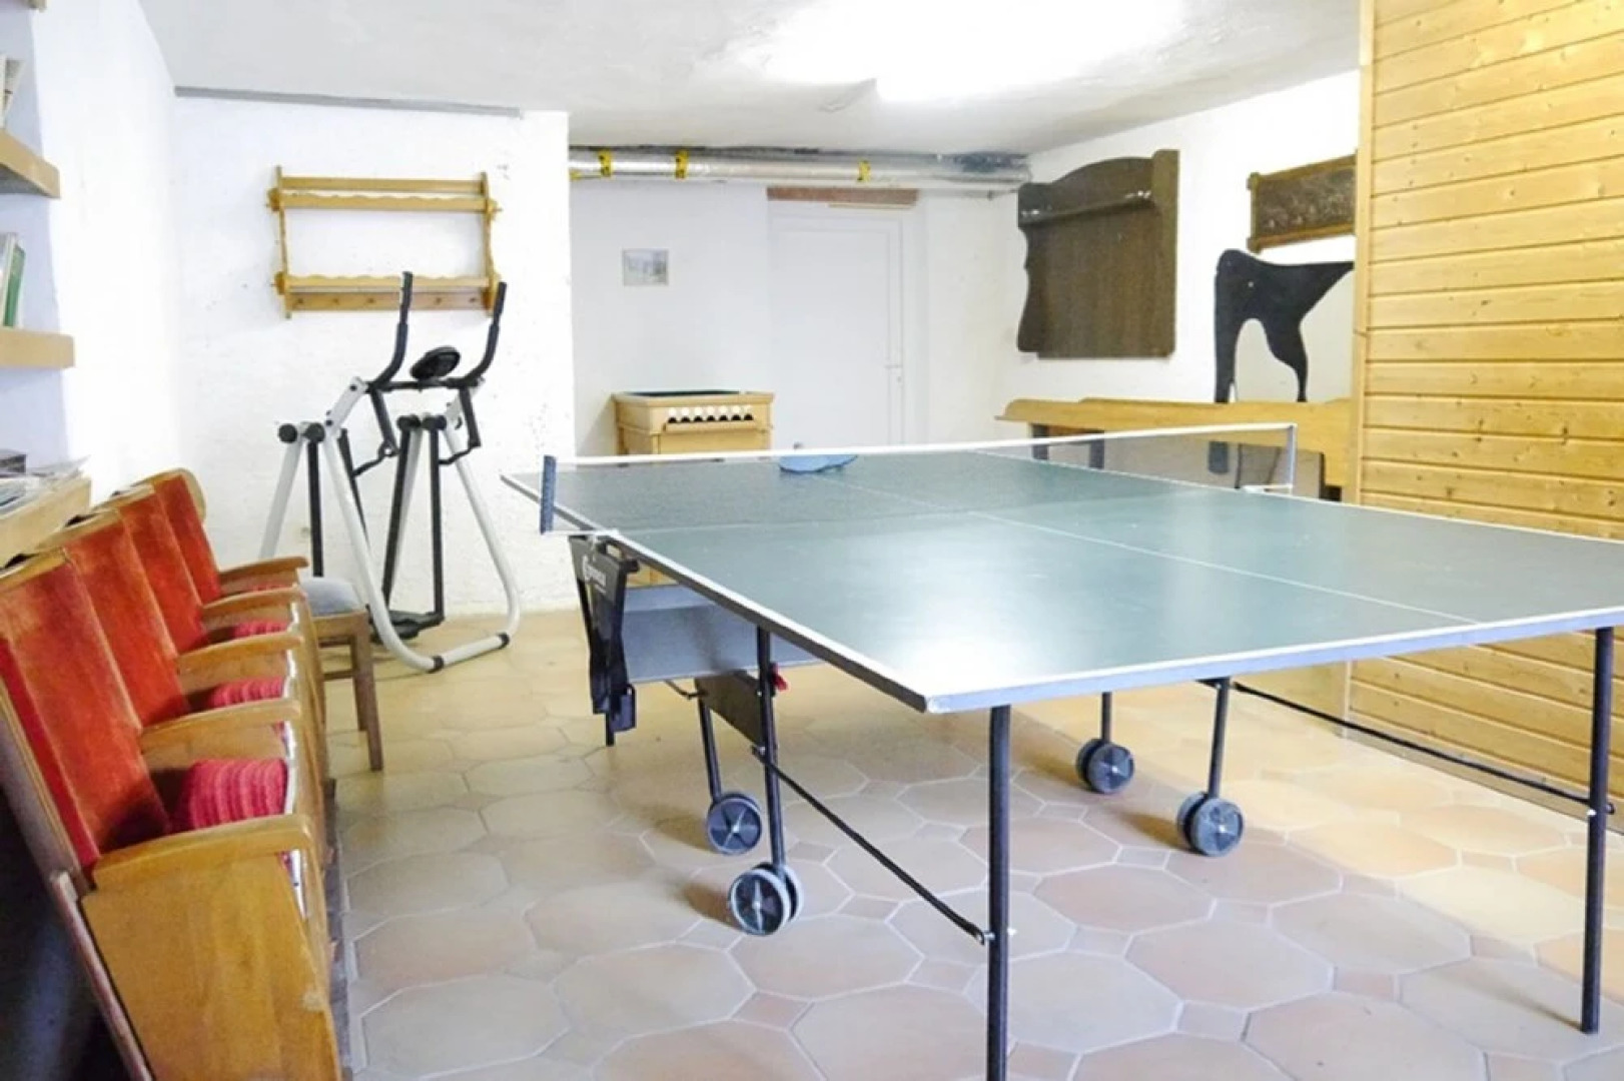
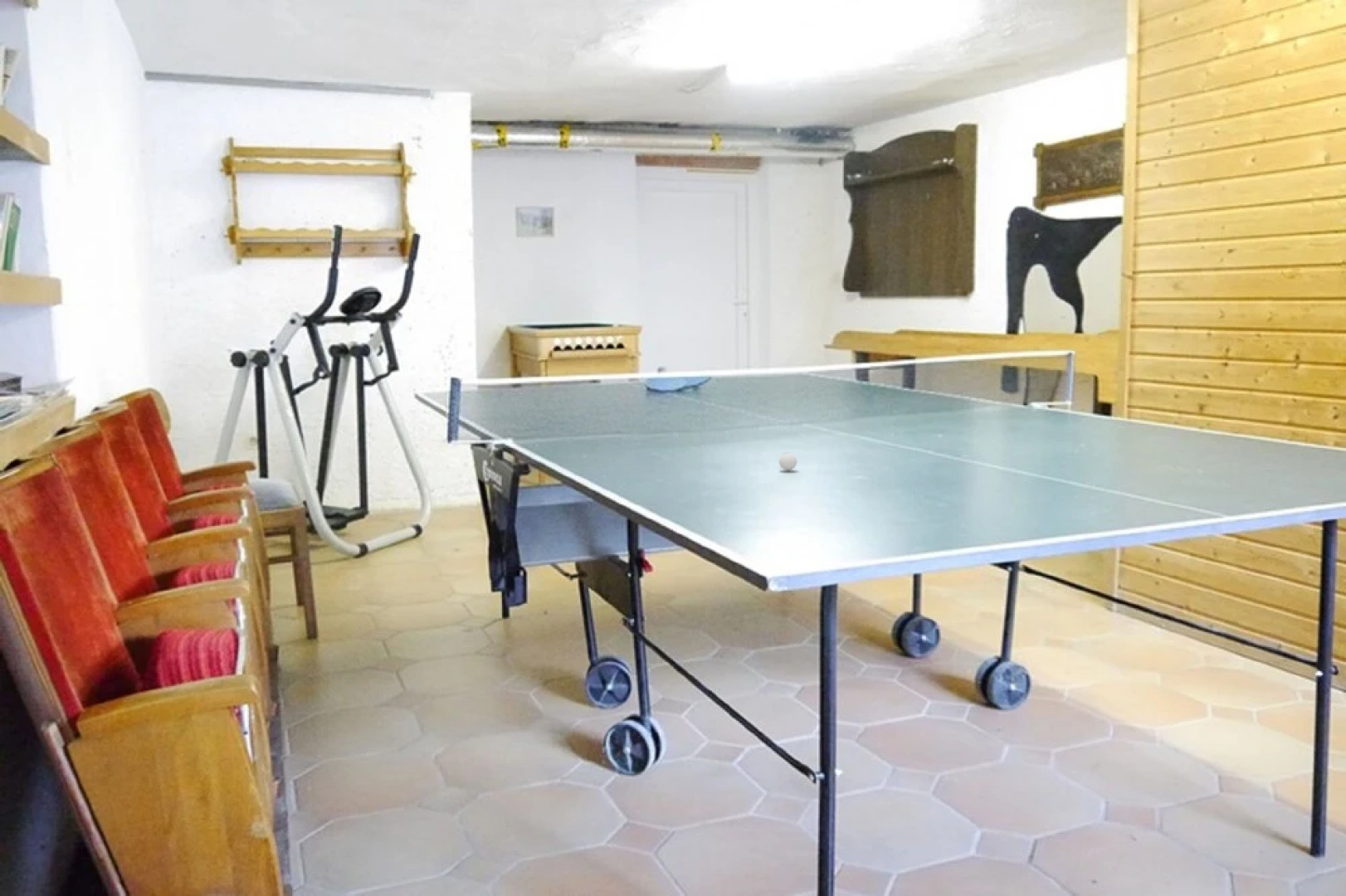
+ ping-pong ball [778,451,797,471]
